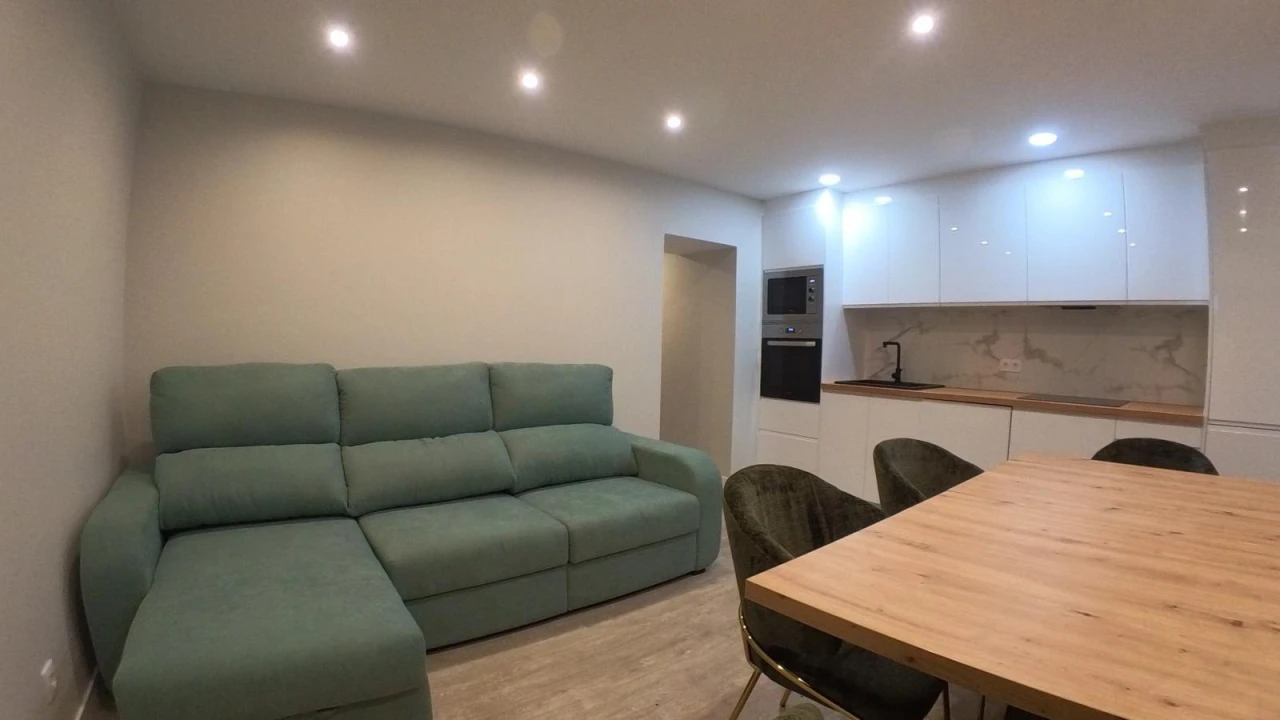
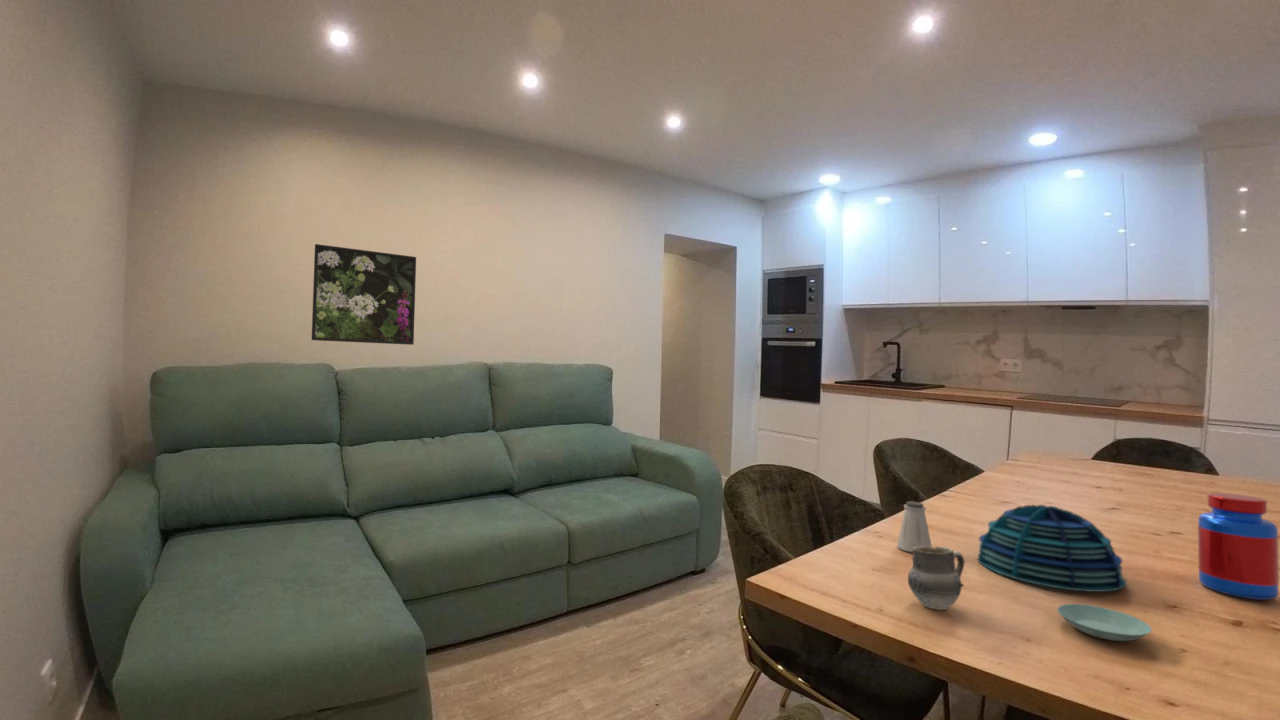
+ jar [1197,492,1280,601]
+ saltshaker [896,501,933,553]
+ saucer [1056,603,1153,642]
+ cup [907,545,965,611]
+ decorative bowl [976,504,1128,593]
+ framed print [311,243,417,346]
